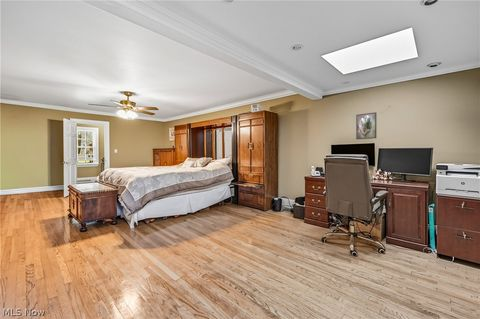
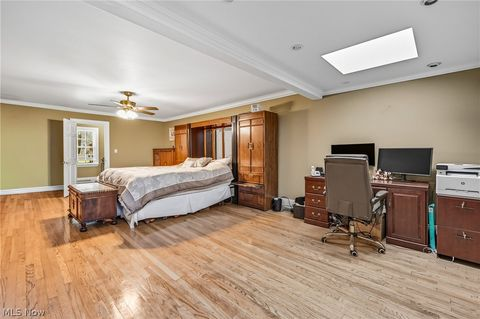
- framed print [355,111,377,140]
